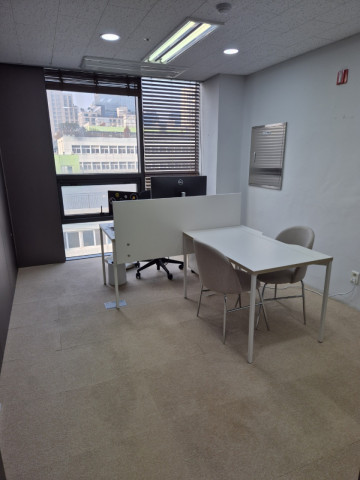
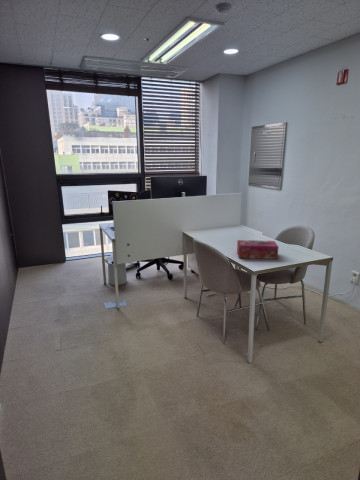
+ tissue box [236,239,280,260]
